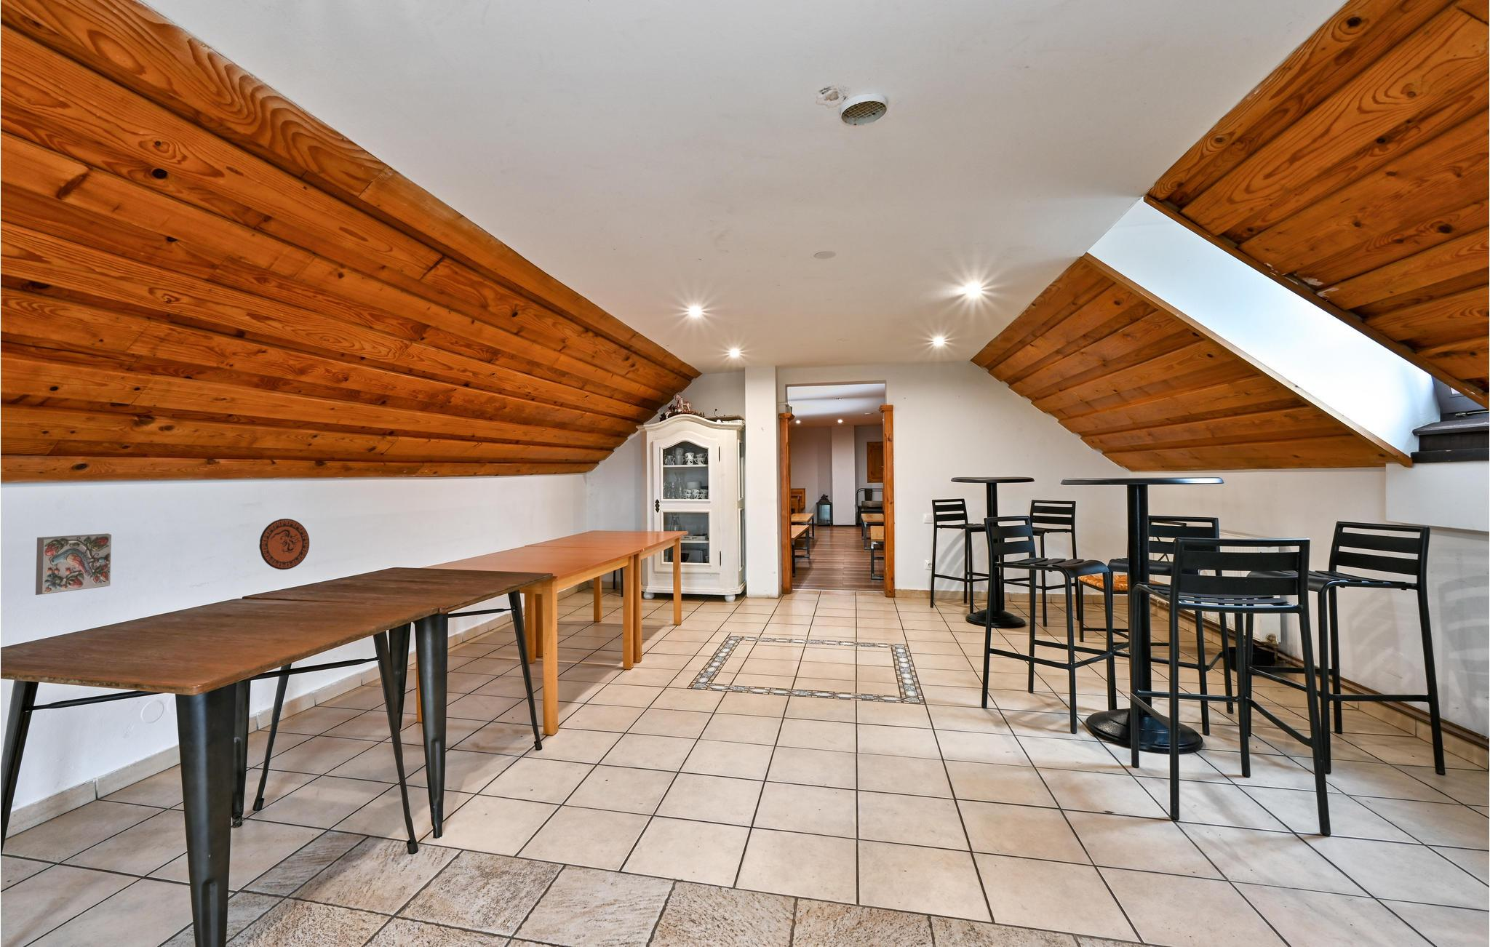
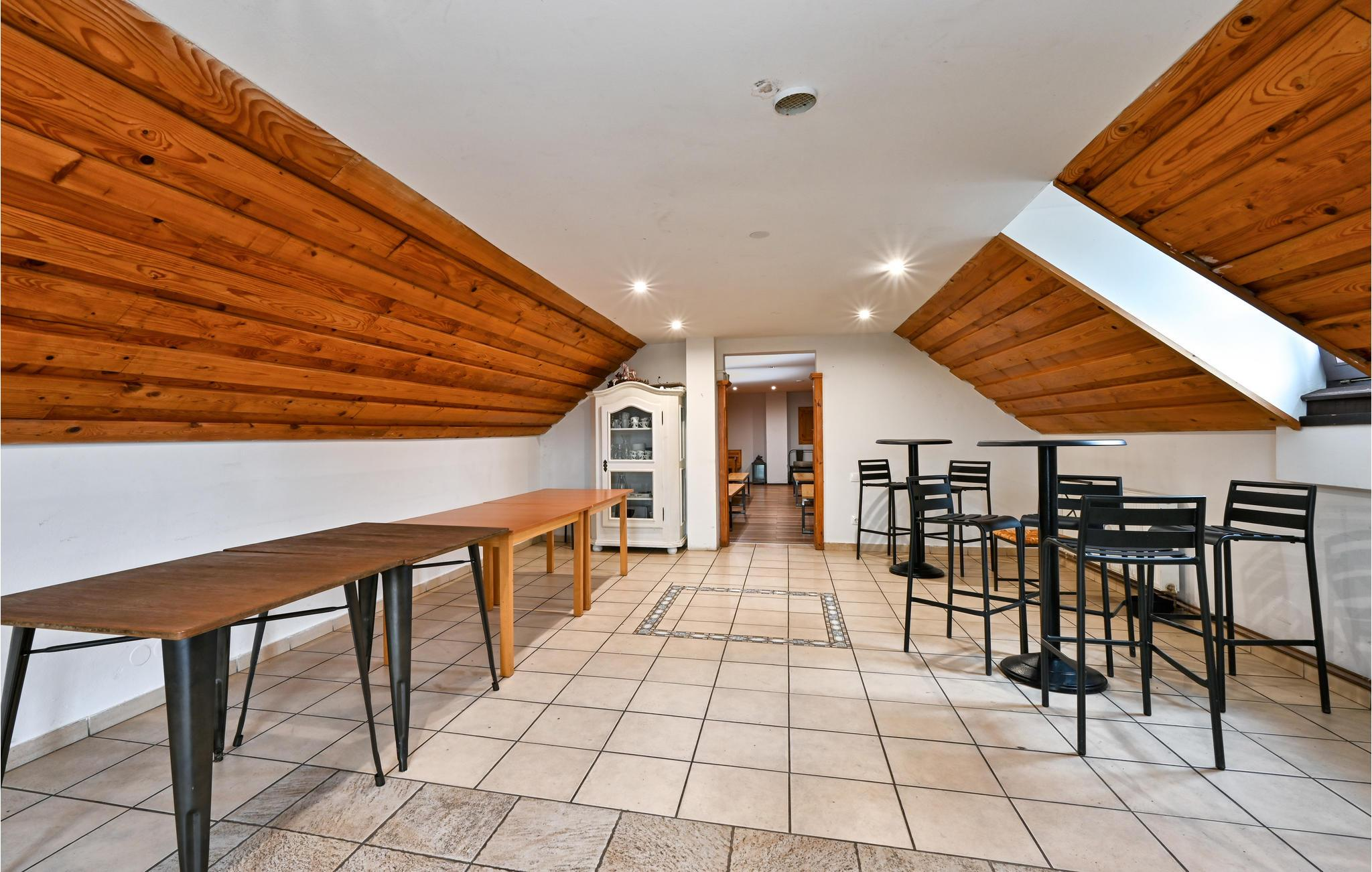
- decorative tile [35,532,112,596]
- decorative plate [258,518,310,570]
